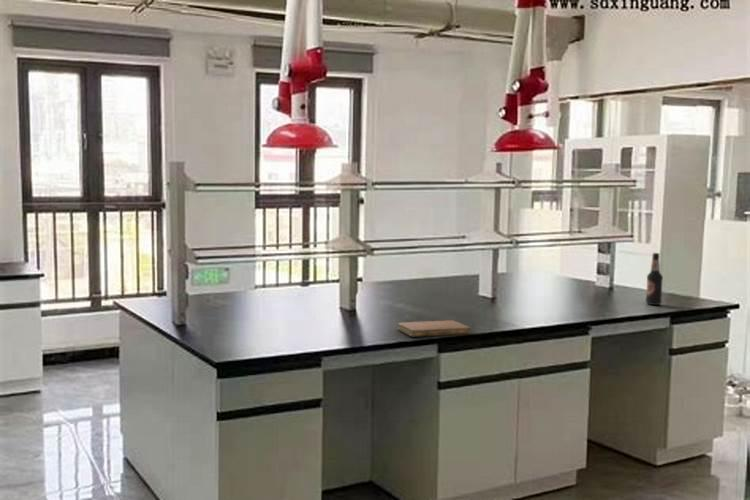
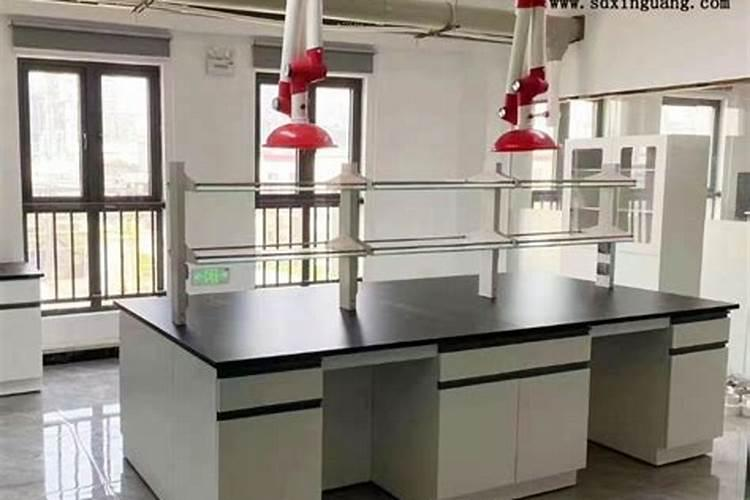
- notebook [396,319,472,338]
- bottle [645,252,664,306]
